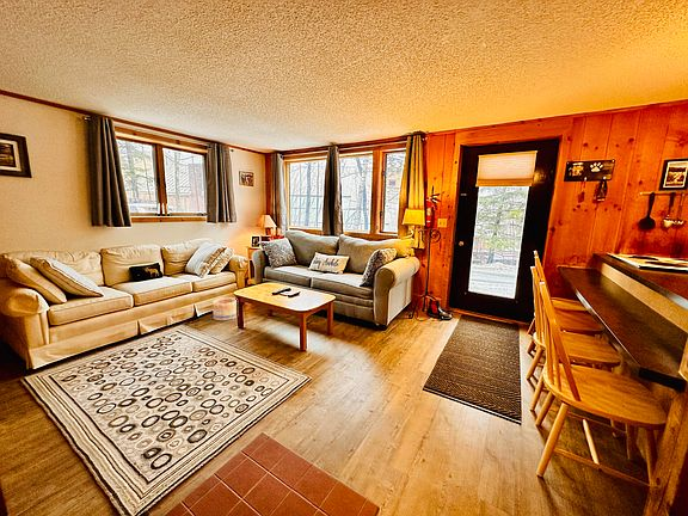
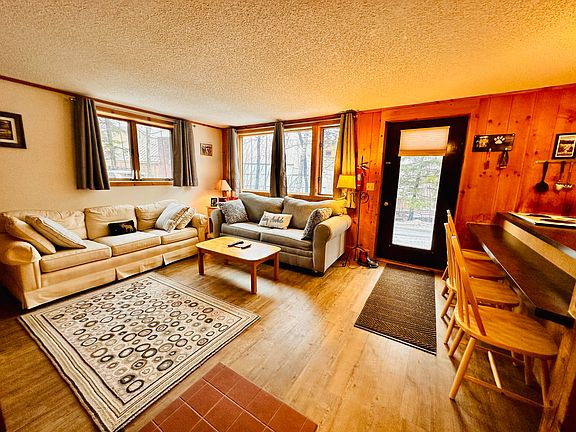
- basket [211,296,238,321]
